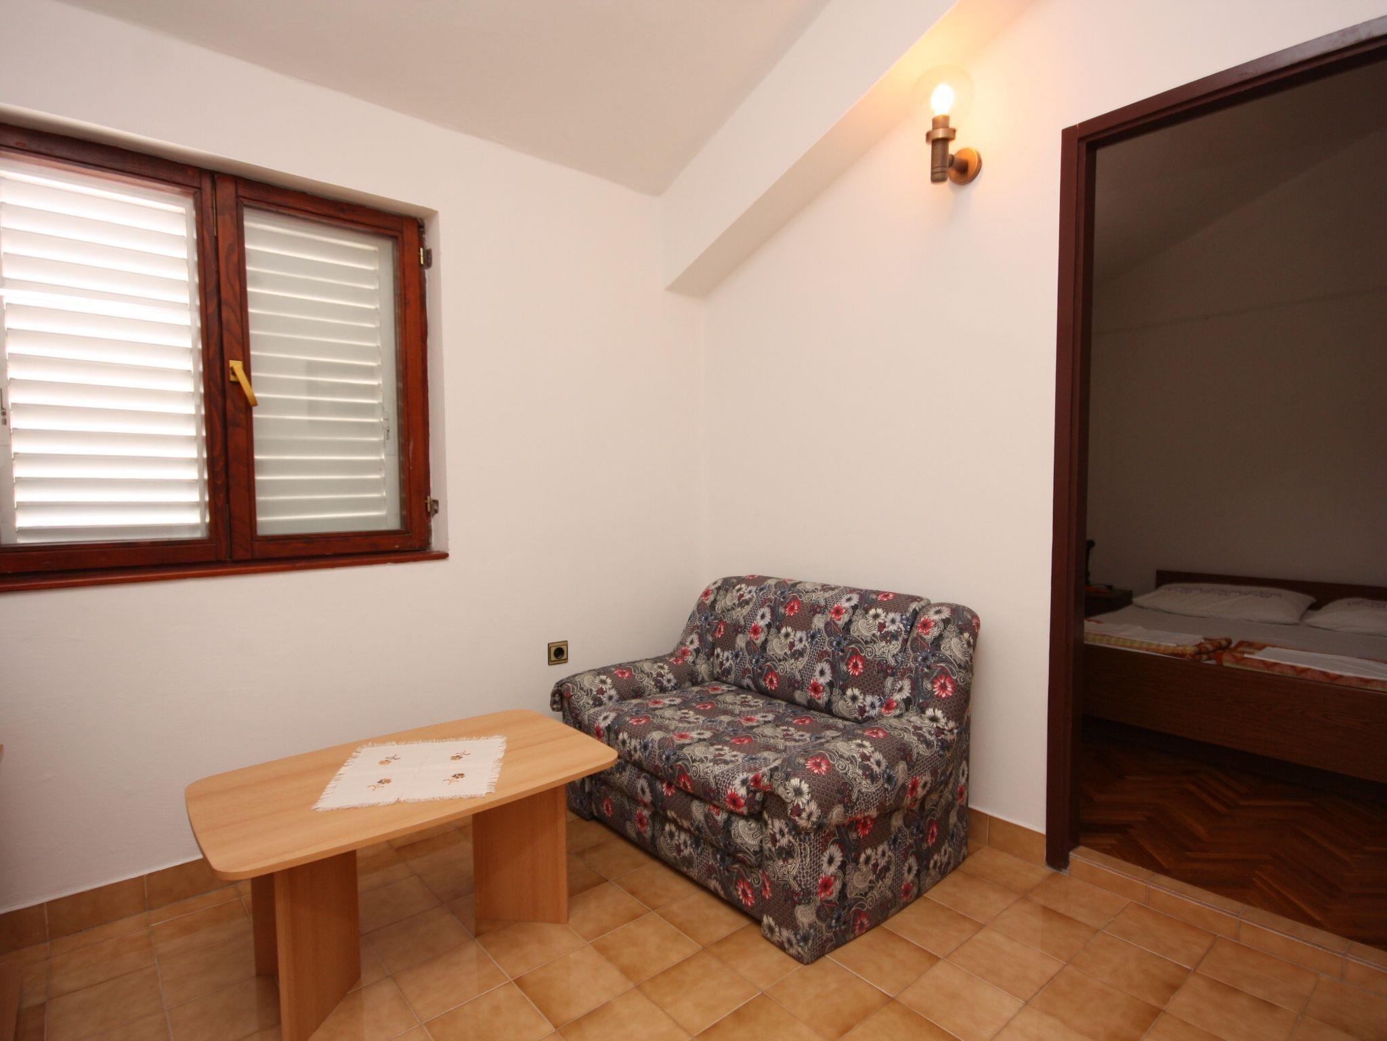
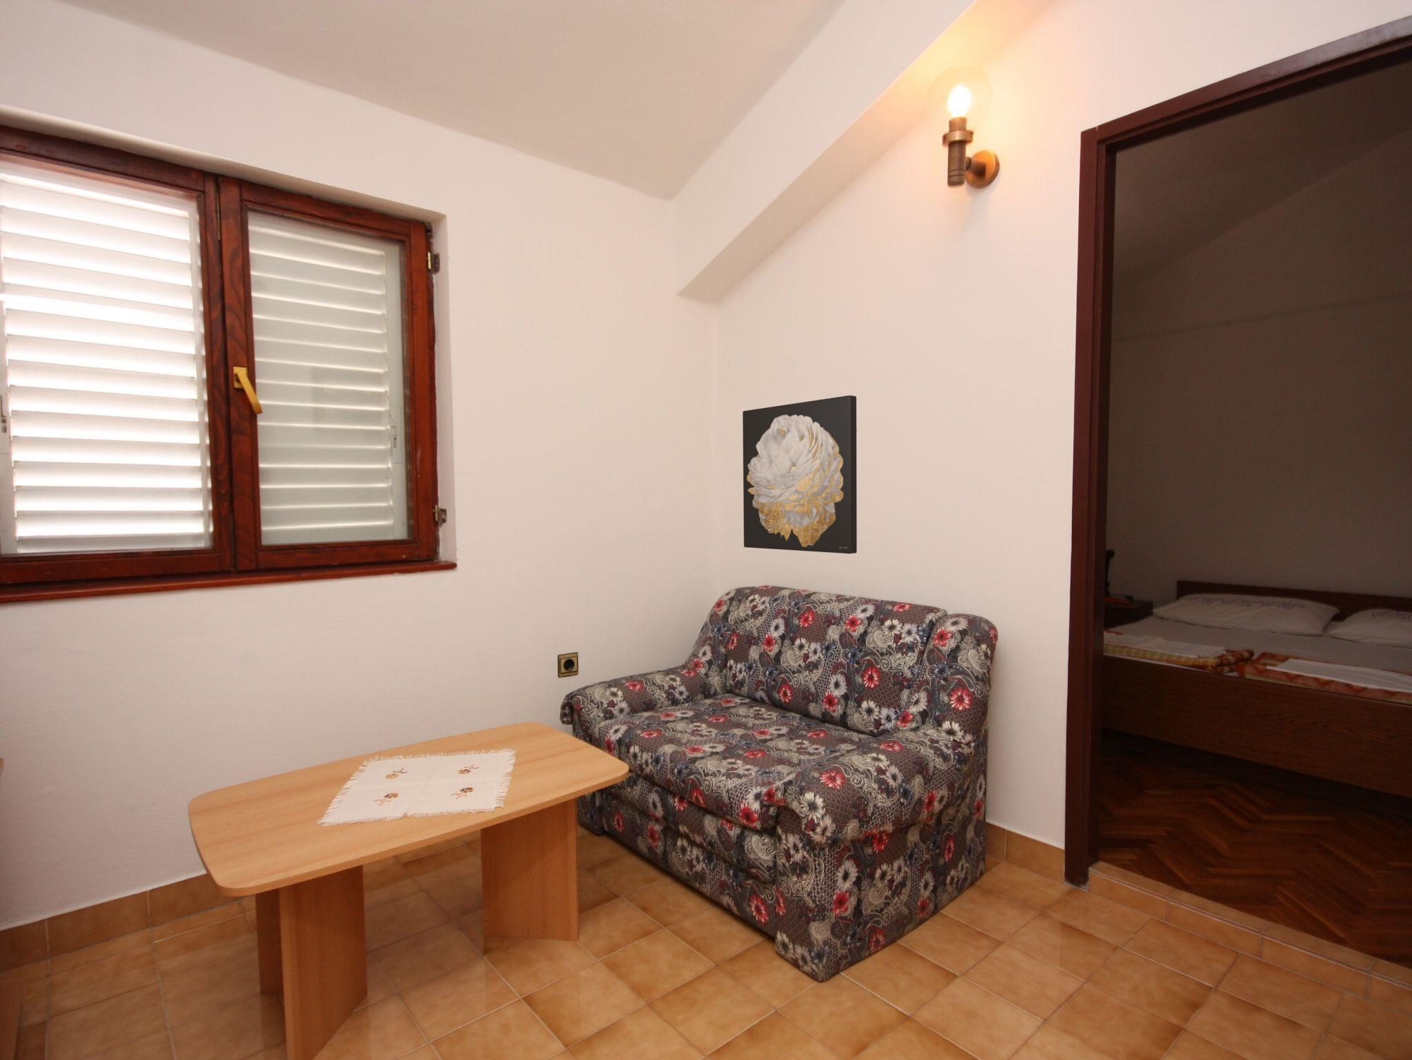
+ wall art [742,395,857,554]
